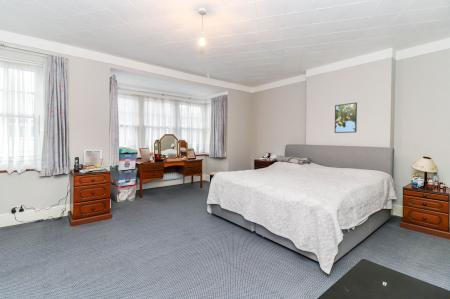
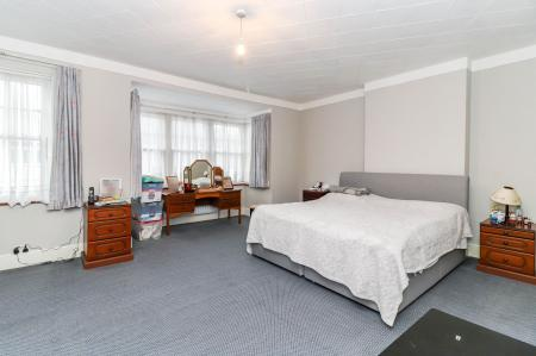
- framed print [334,101,358,134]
